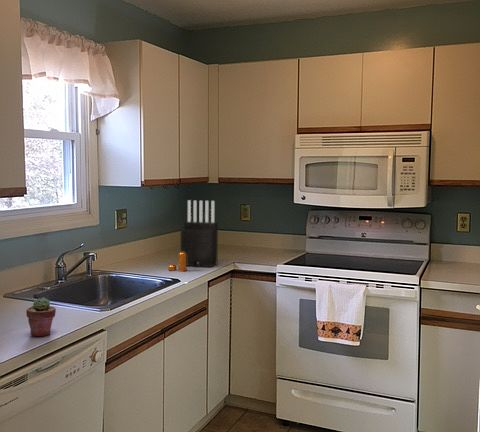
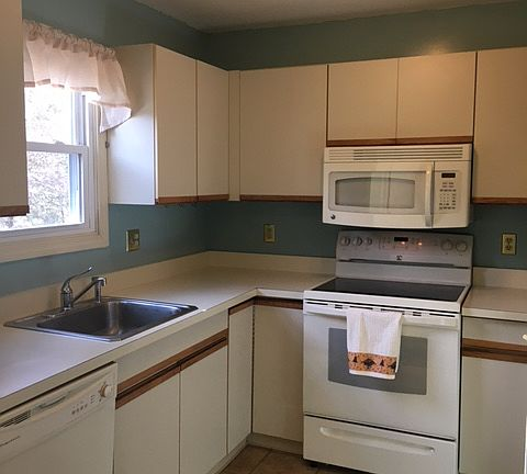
- knife block [180,199,219,268]
- pepper shaker [167,251,188,272]
- potted succulent [25,297,57,337]
